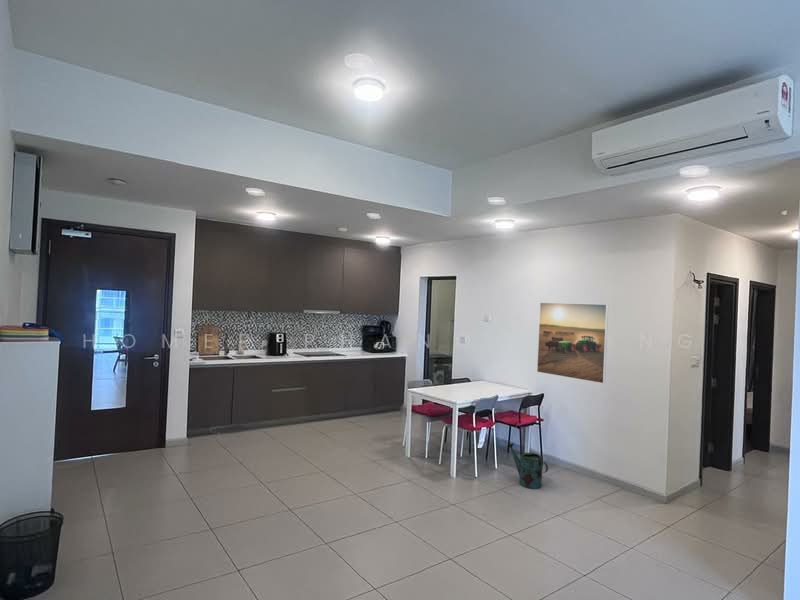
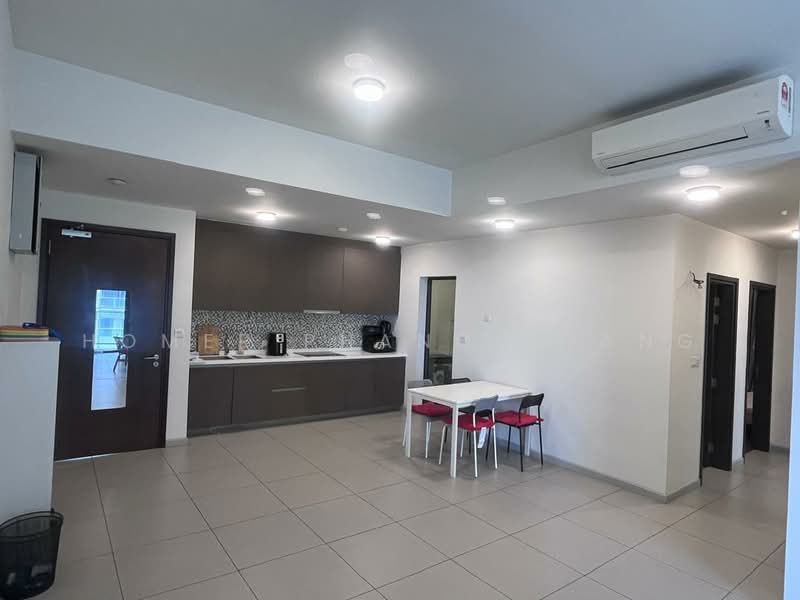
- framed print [536,302,609,384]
- watering can [506,442,549,490]
